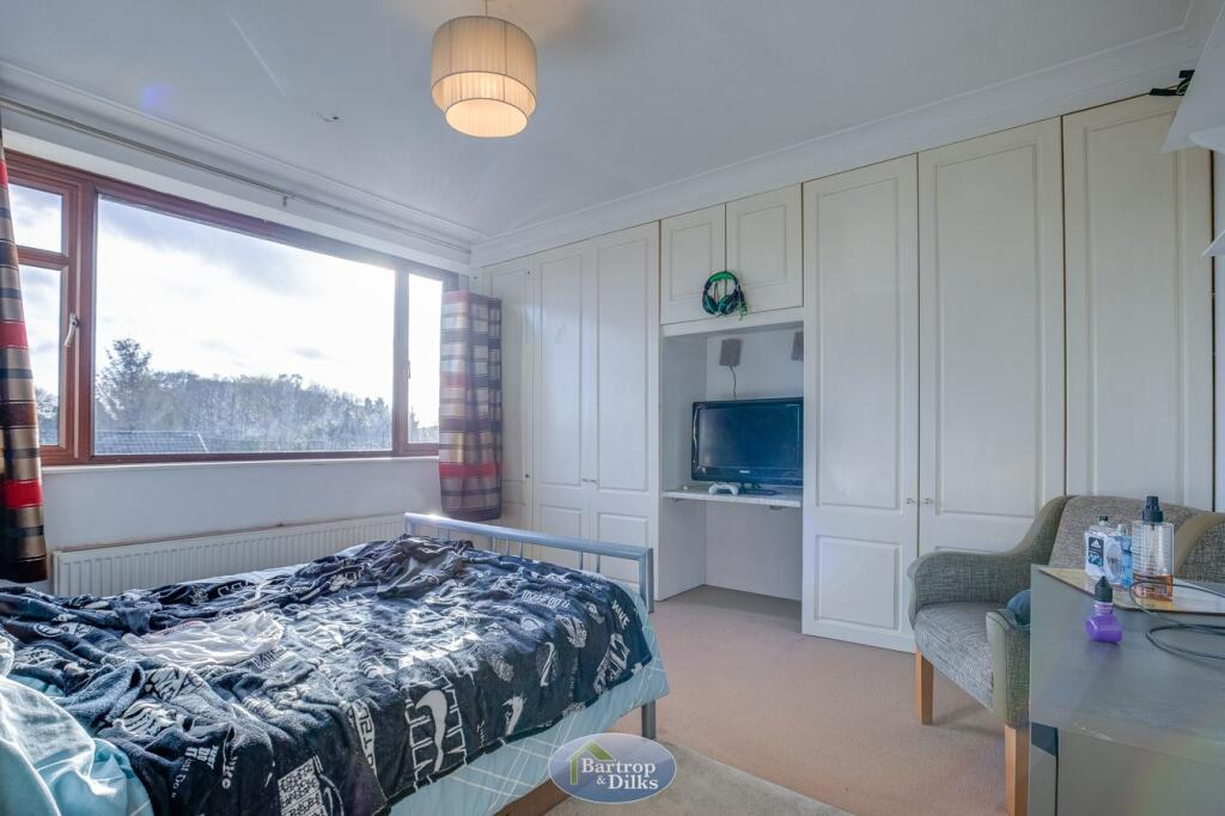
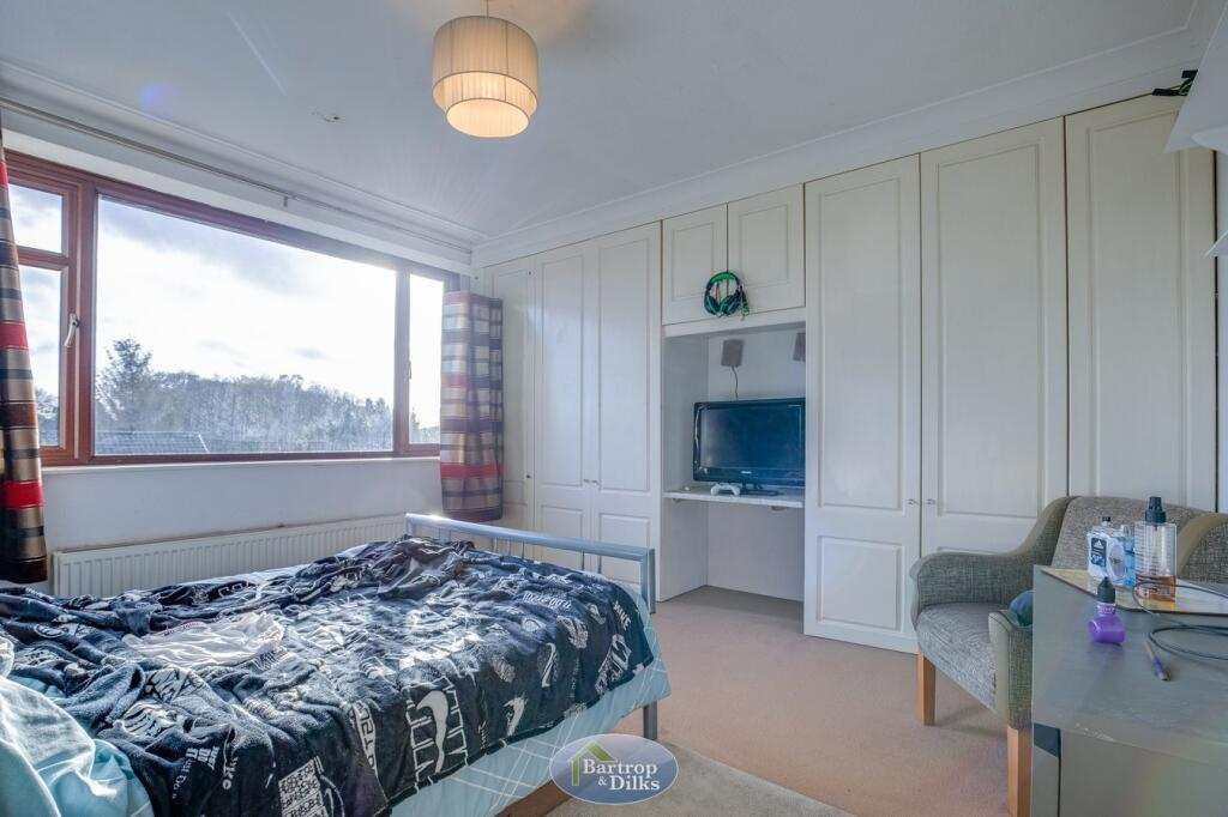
+ pen [1138,640,1173,682]
